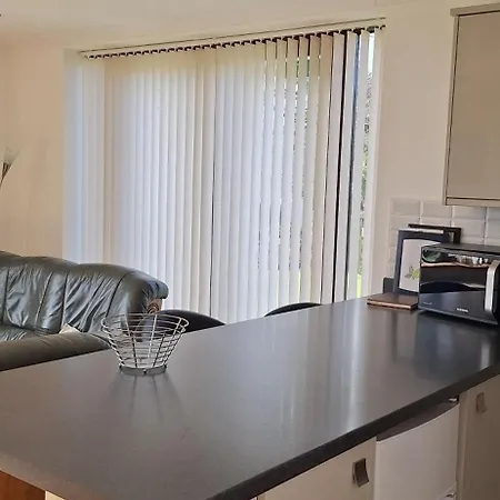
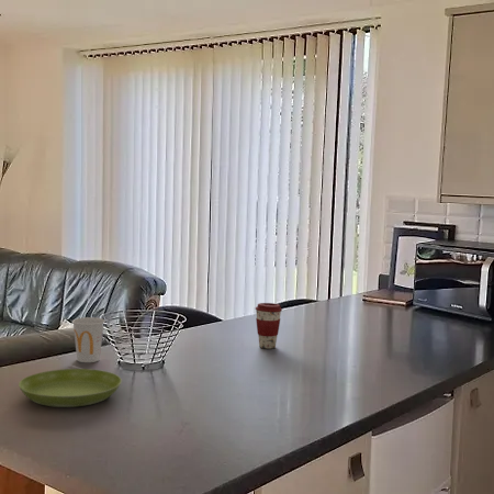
+ coffee cup [255,302,283,350]
+ saucer [18,368,123,408]
+ cup [71,316,106,363]
